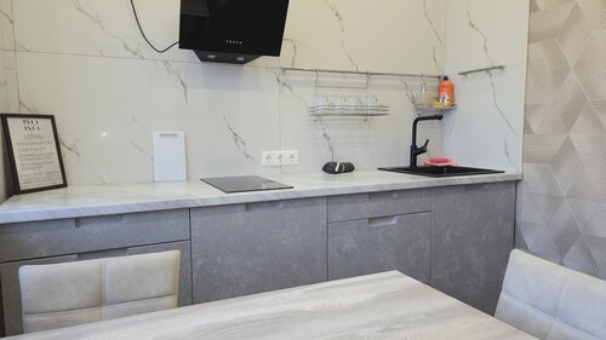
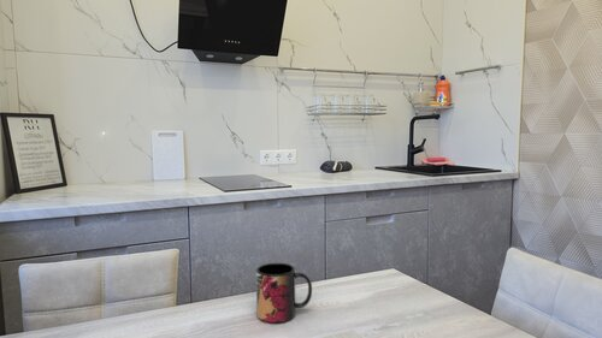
+ mug [255,262,313,324]
